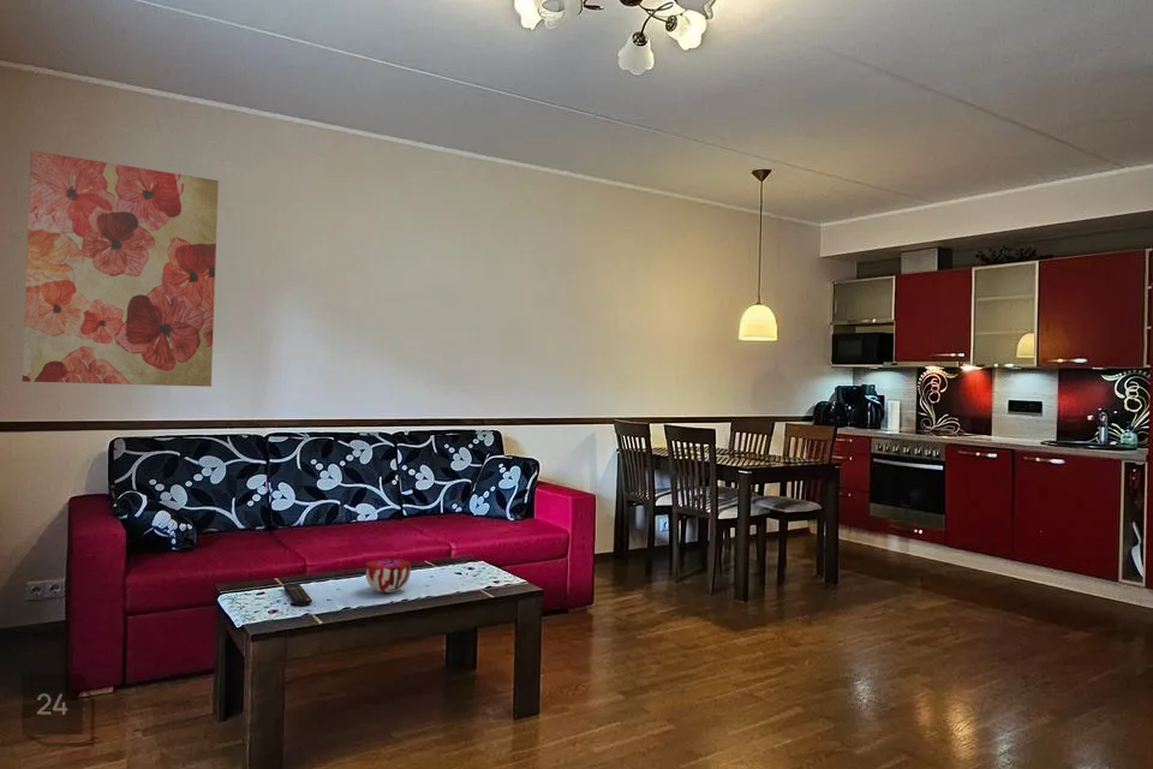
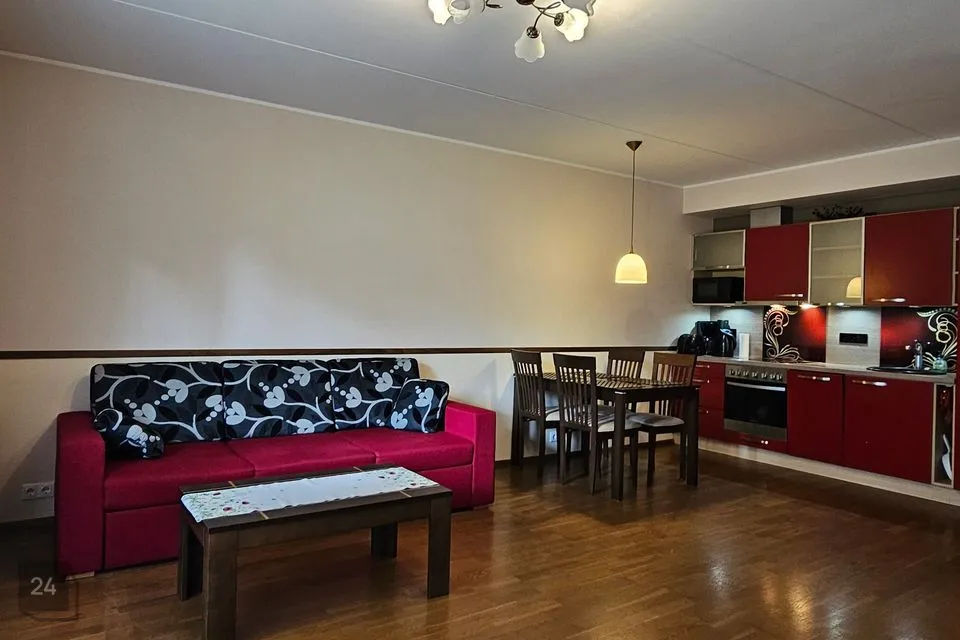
- wall art [22,149,220,388]
- remote control [282,583,313,607]
- decorative bowl [364,558,412,594]
